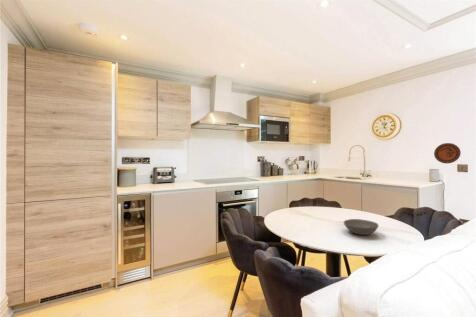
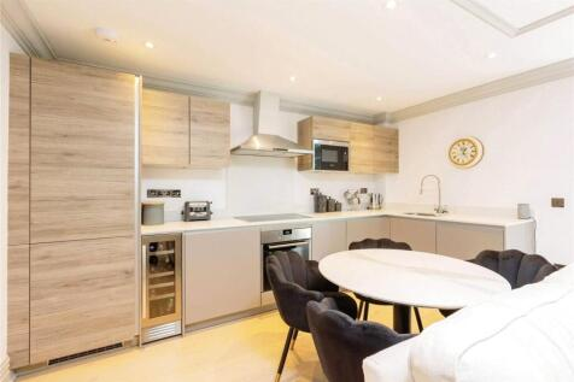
- decorative plate [433,142,462,164]
- soup bowl [342,218,380,236]
